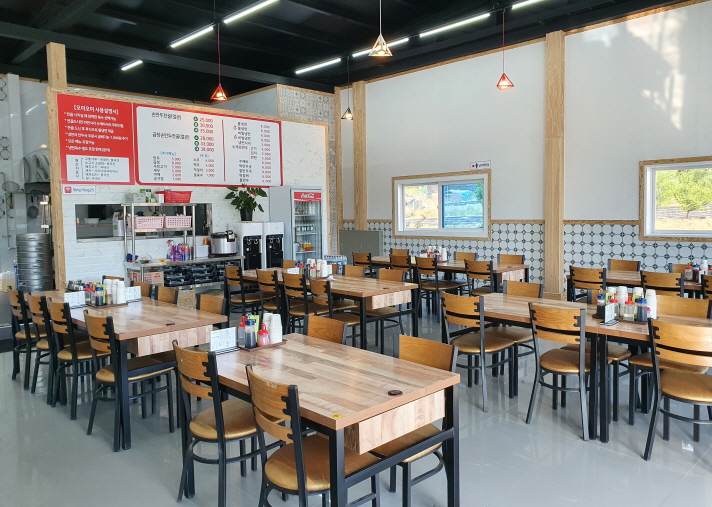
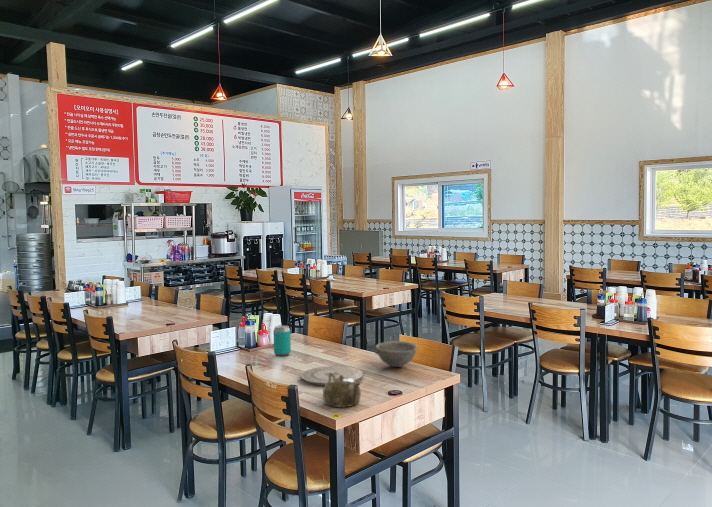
+ beverage can [272,324,292,357]
+ teapot [322,372,362,408]
+ bowl [374,340,418,368]
+ plate [300,365,365,386]
